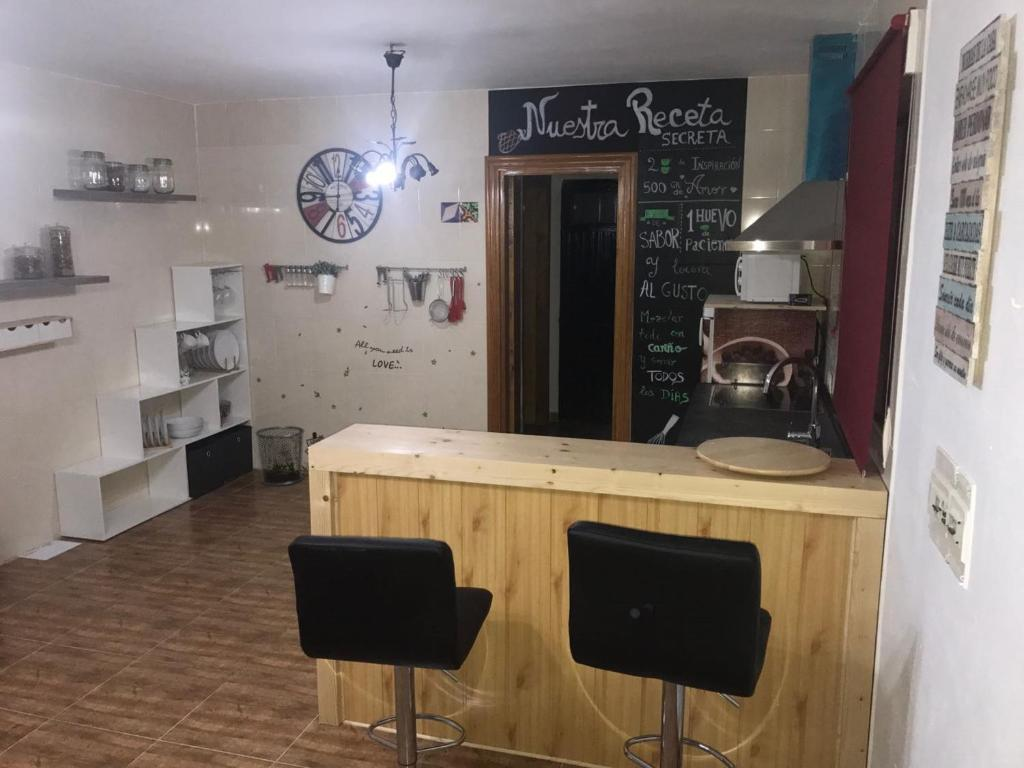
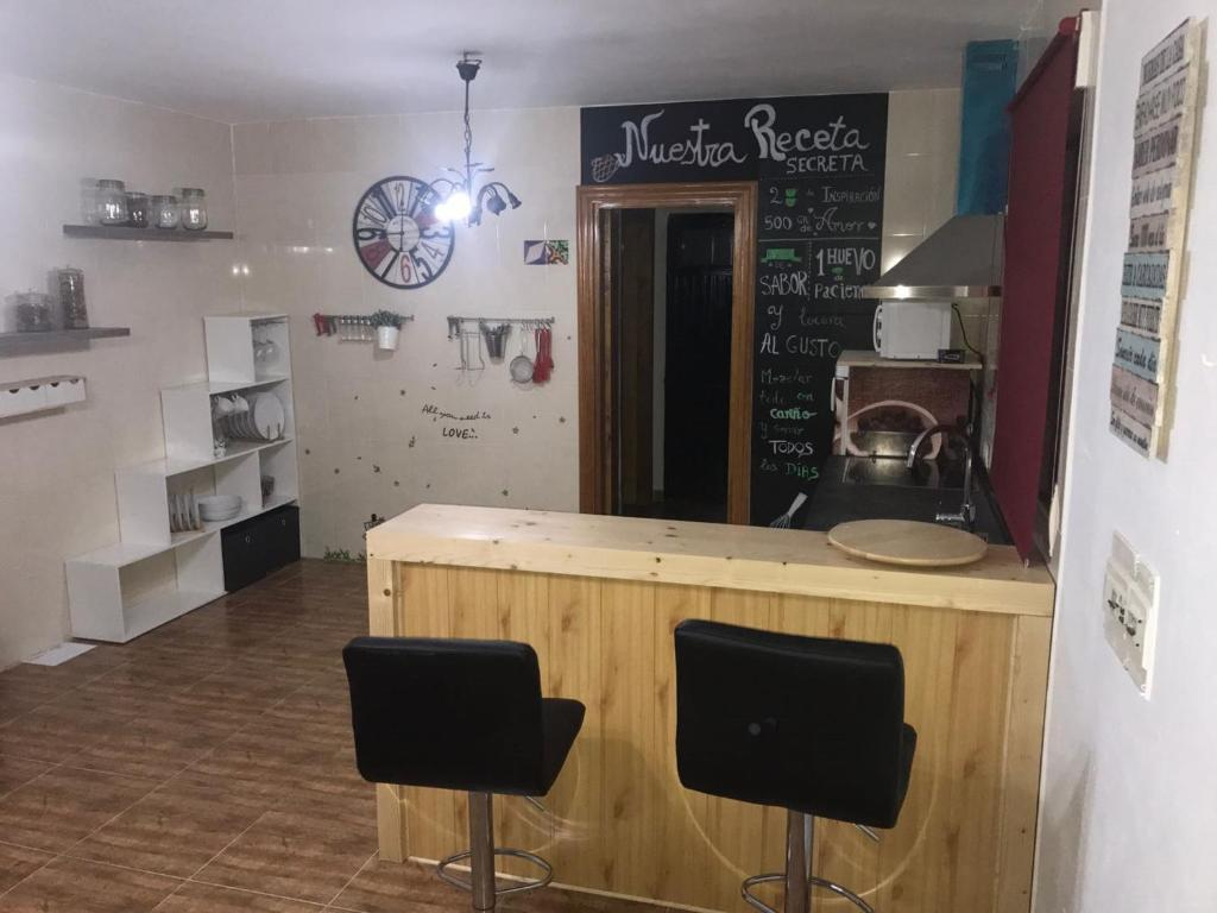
- waste bin [254,425,305,486]
